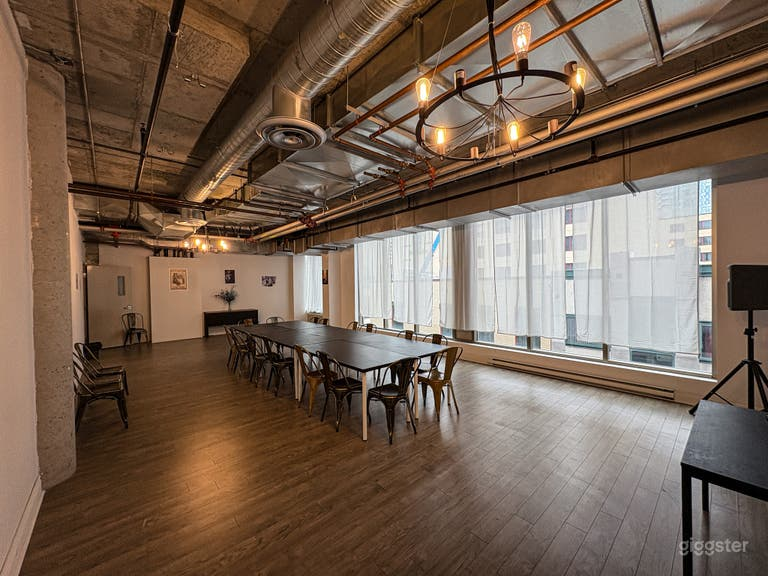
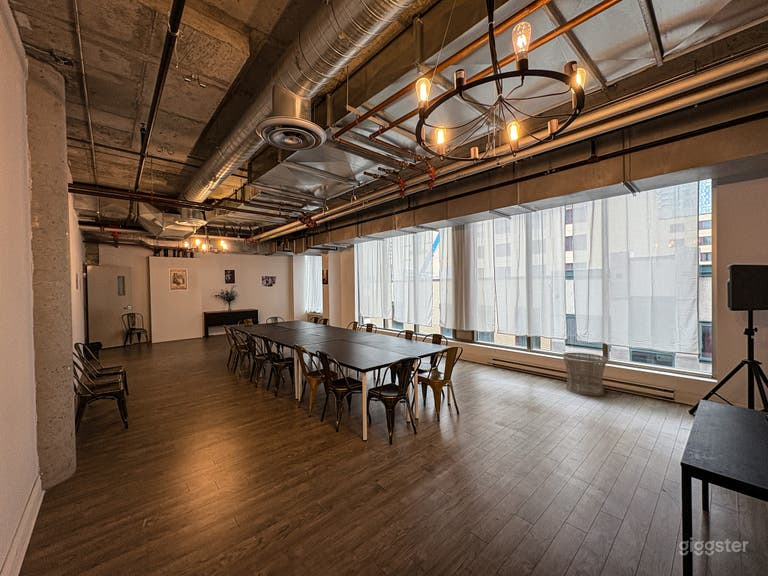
+ basket [561,352,609,396]
